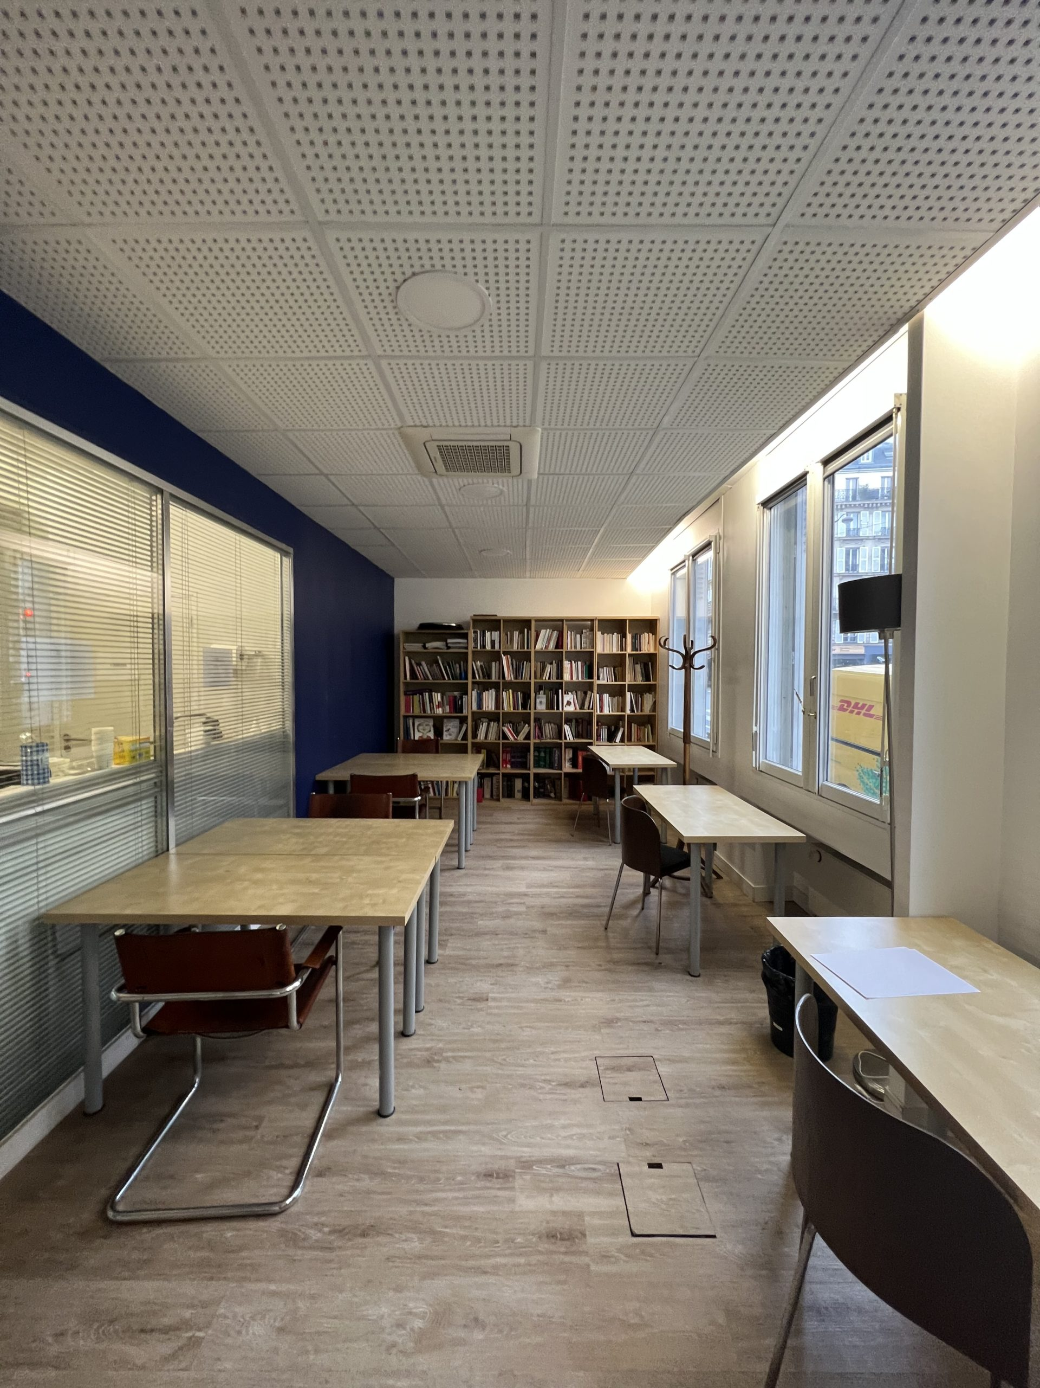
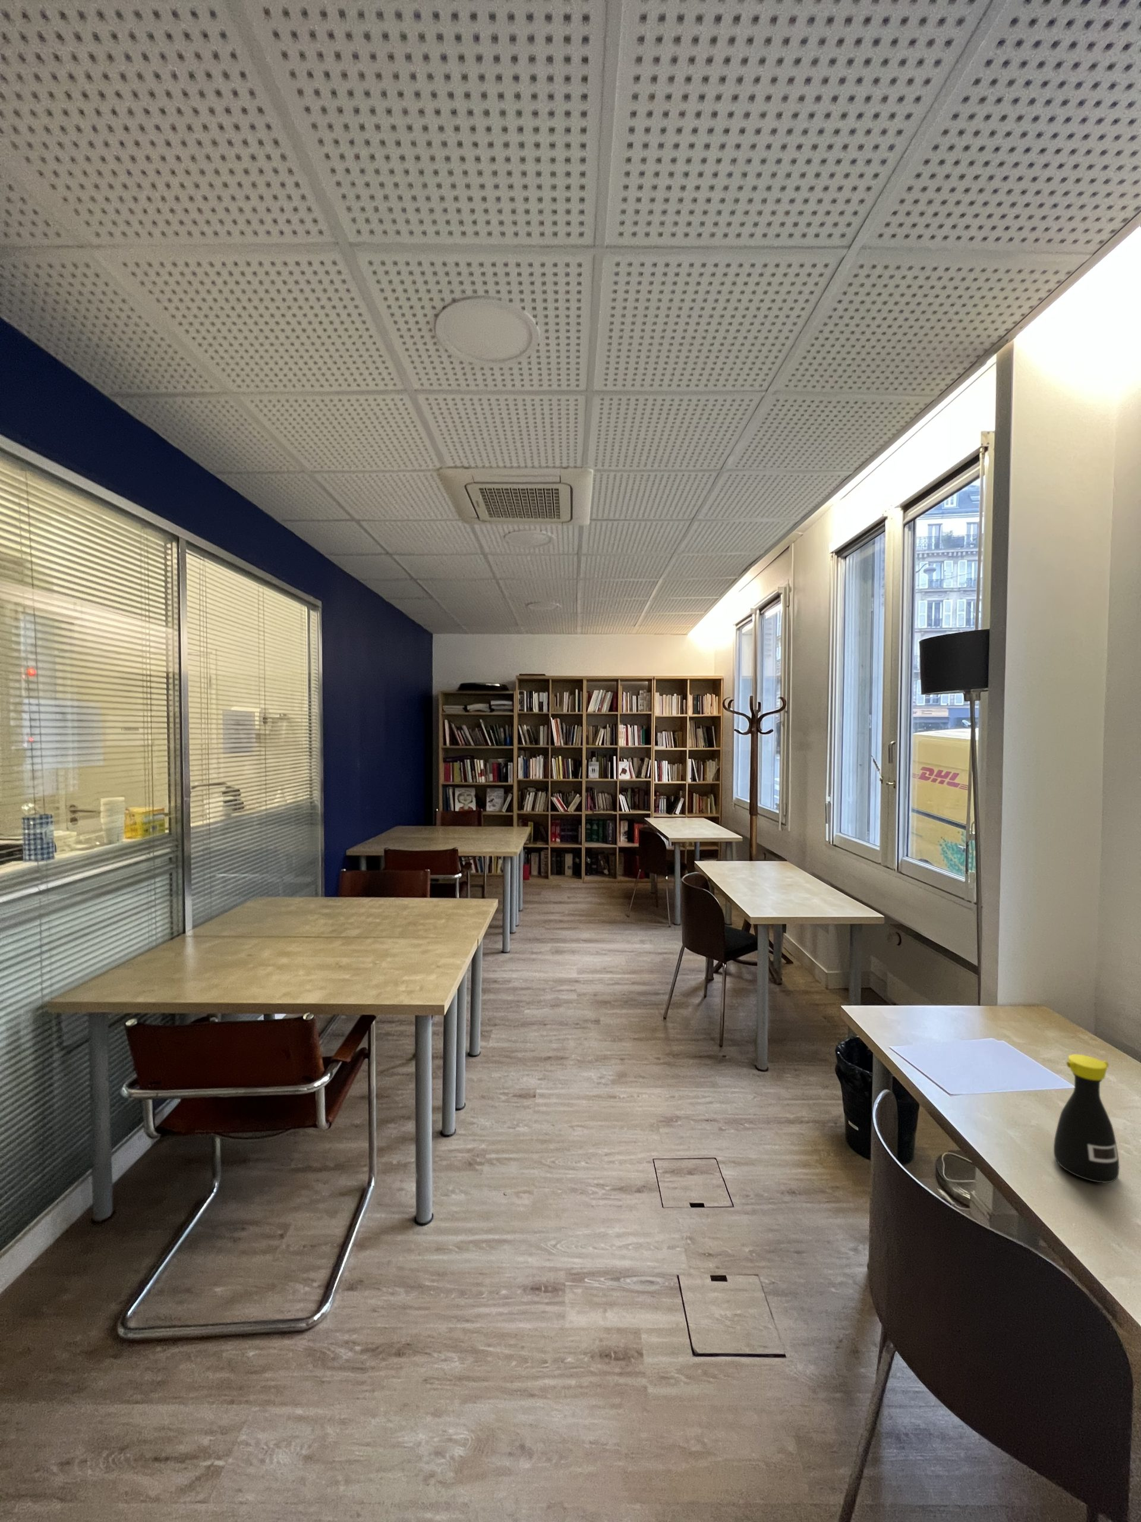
+ bottle [1054,1055,1119,1184]
